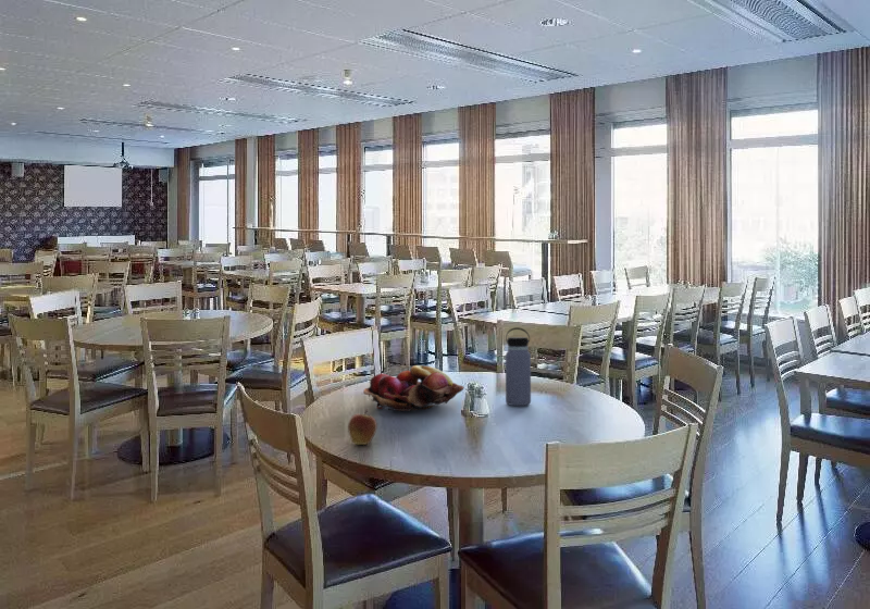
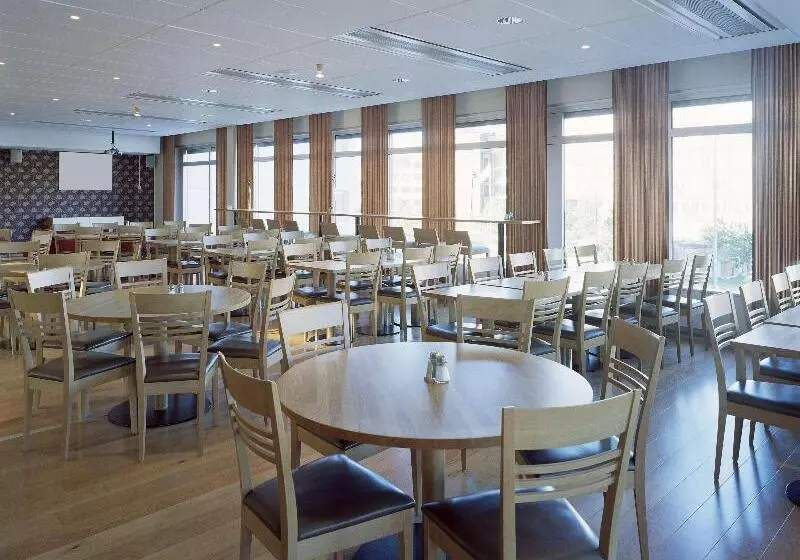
- apple [347,408,378,446]
- fruit basket [362,364,465,412]
- water bottle [505,326,532,407]
